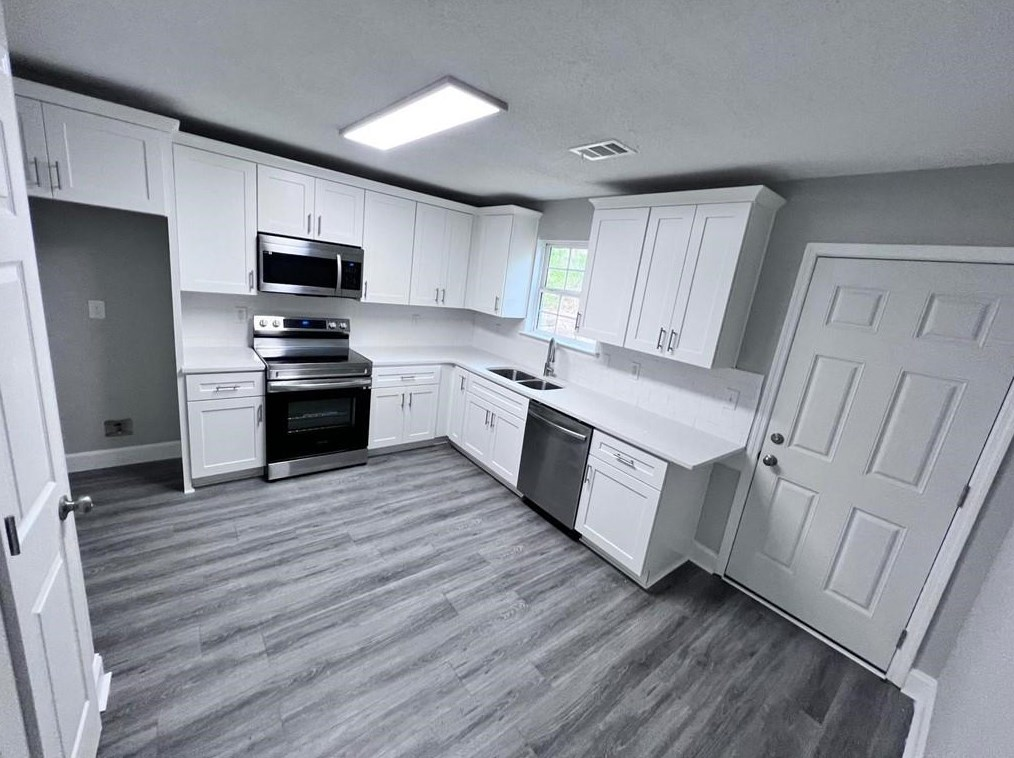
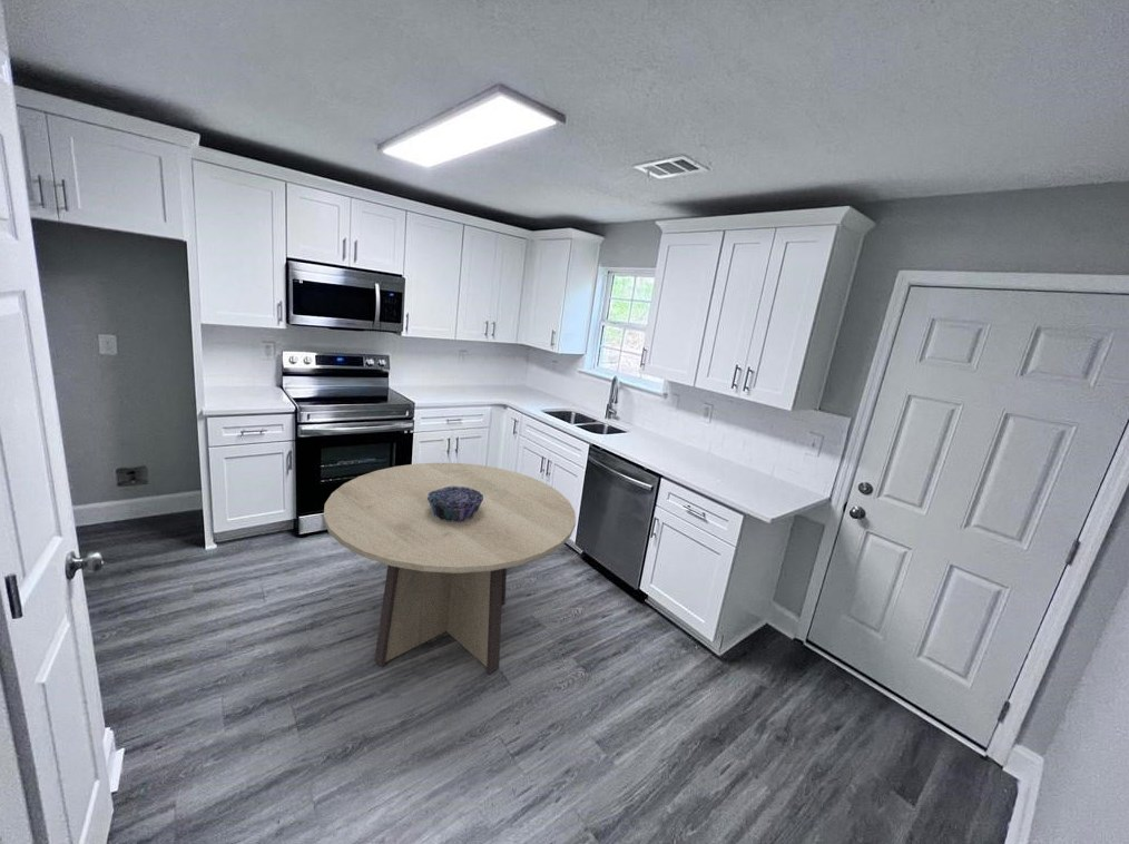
+ decorative bowl [428,487,483,522]
+ dining table [323,462,577,675]
